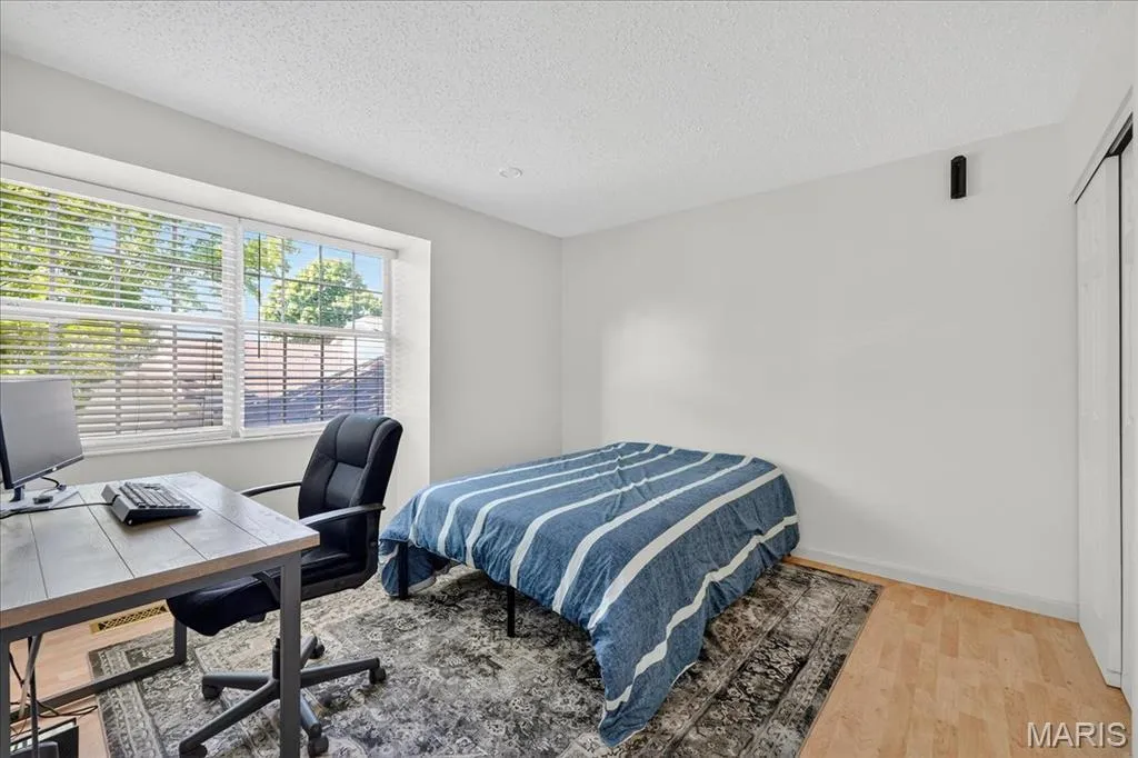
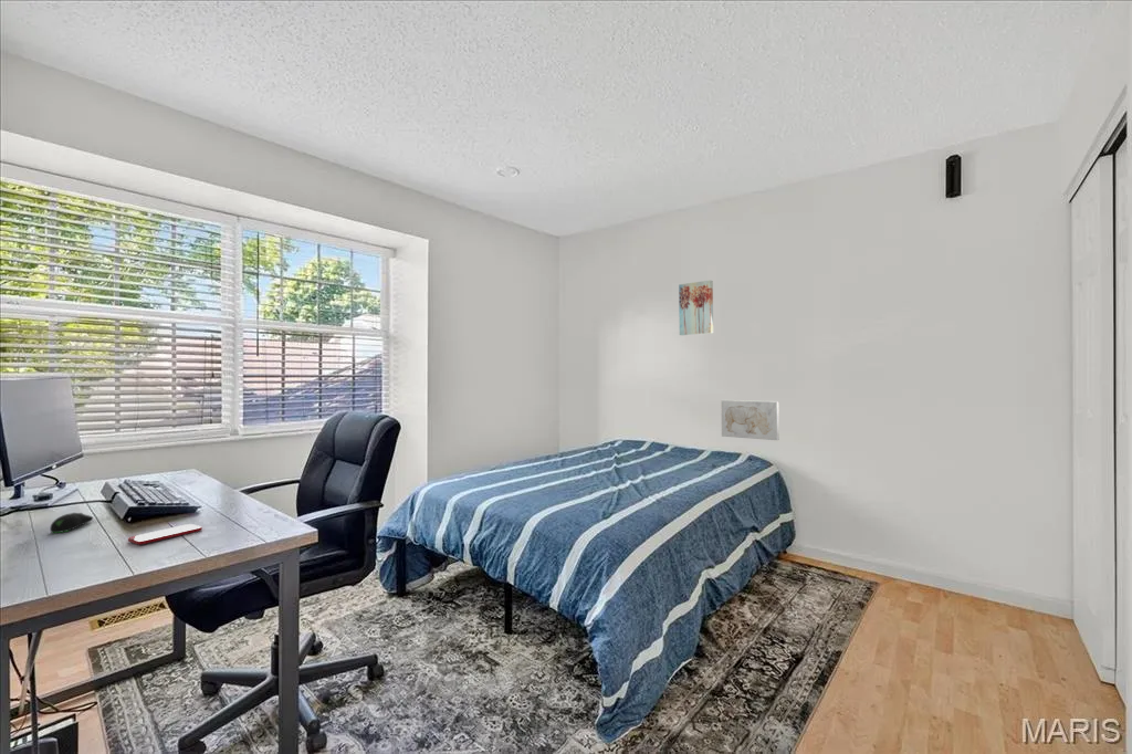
+ smartphone [127,523,203,545]
+ wall art [678,280,714,336]
+ wall art [720,399,780,441]
+ computer mouse [49,512,94,534]
